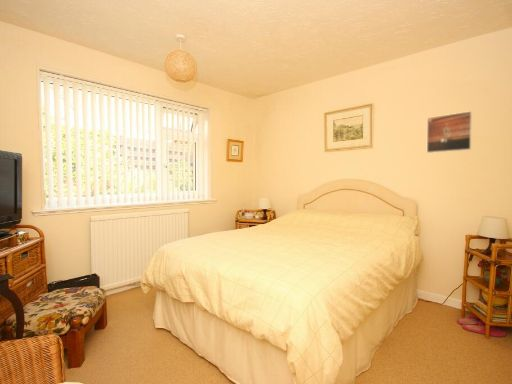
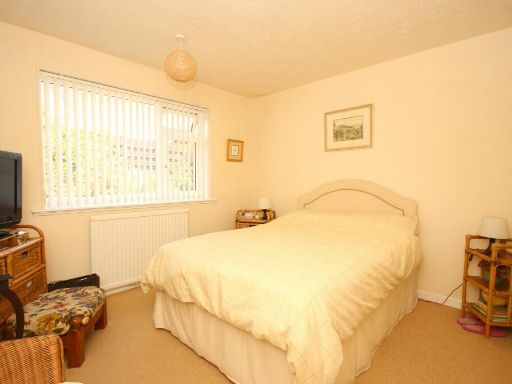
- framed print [426,110,473,154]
